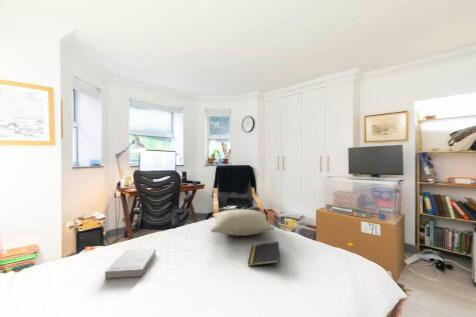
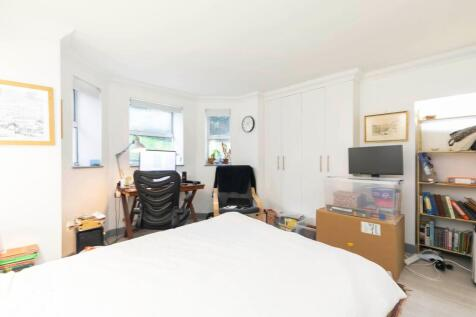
- pillow [210,208,276,237]
- notepad [247,241,281,267]
- book [104,247,157,280]
